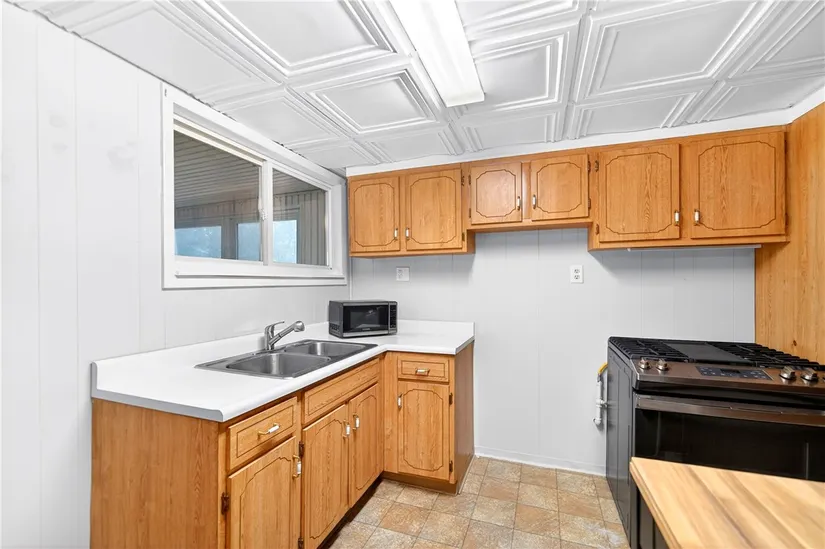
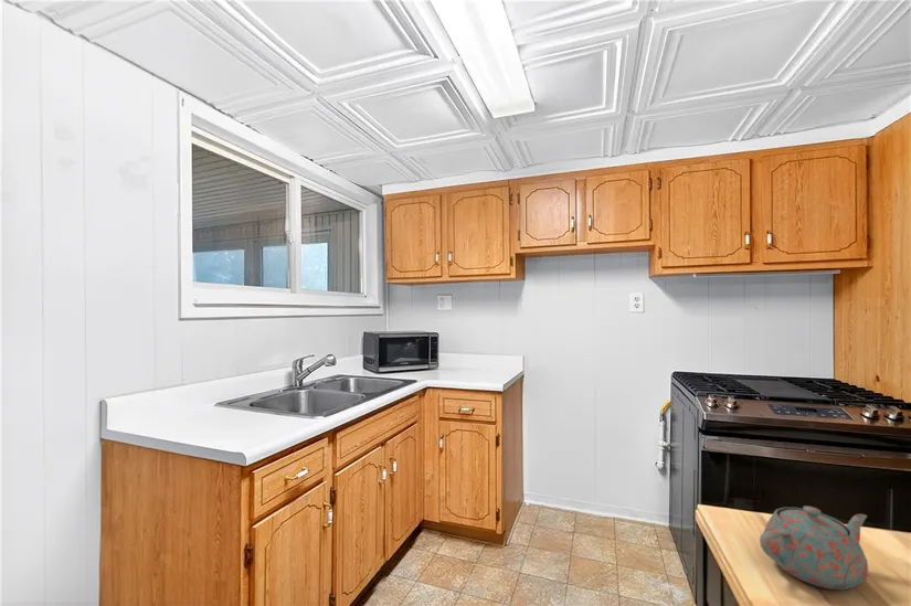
+ teapot [759,504,870,591]
